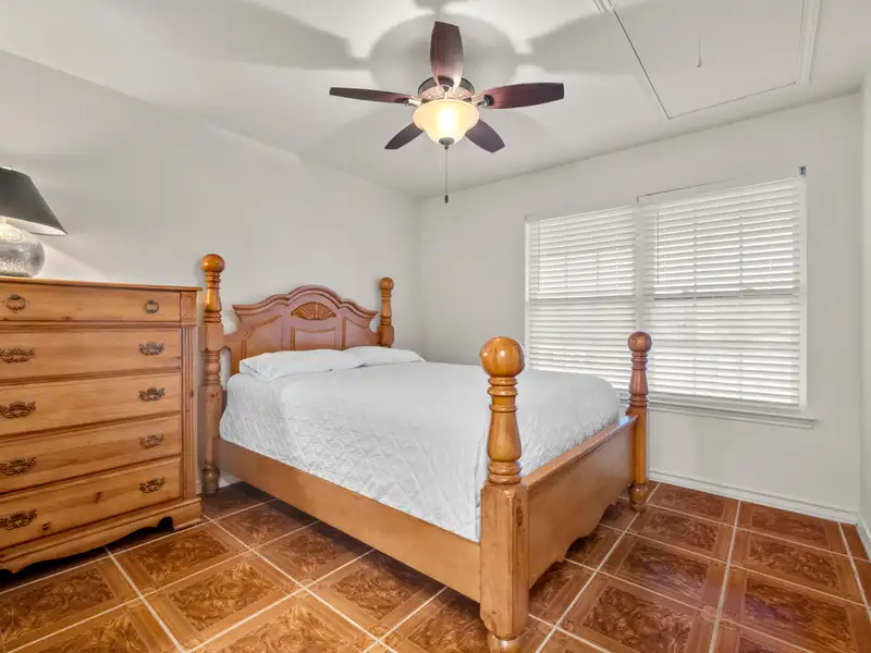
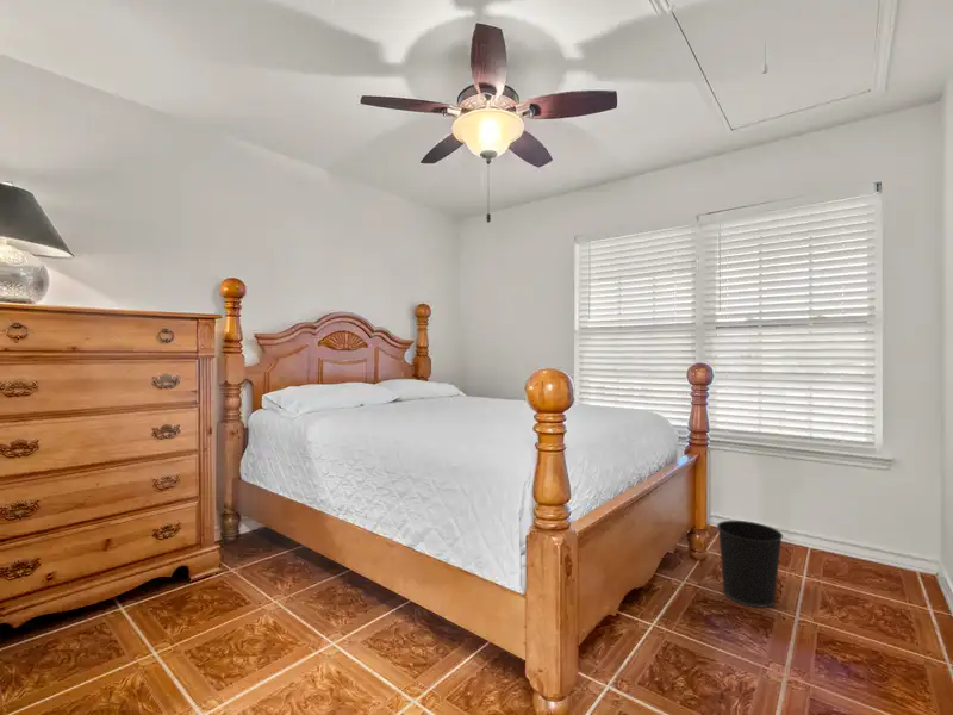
+ wastebasket [716,520,784,609]
